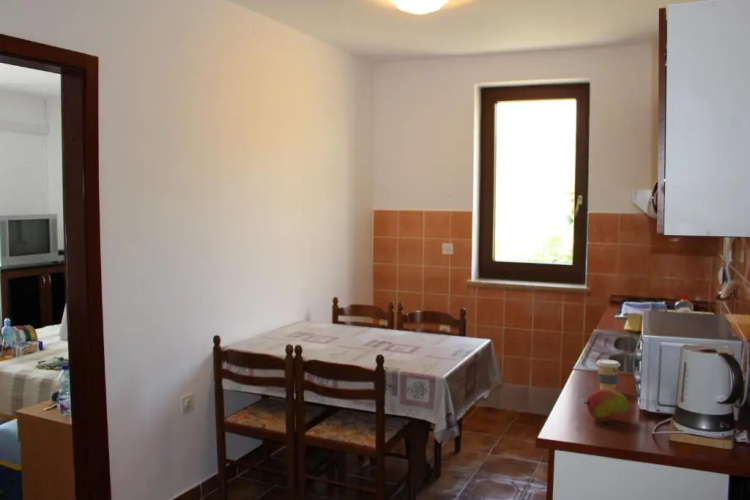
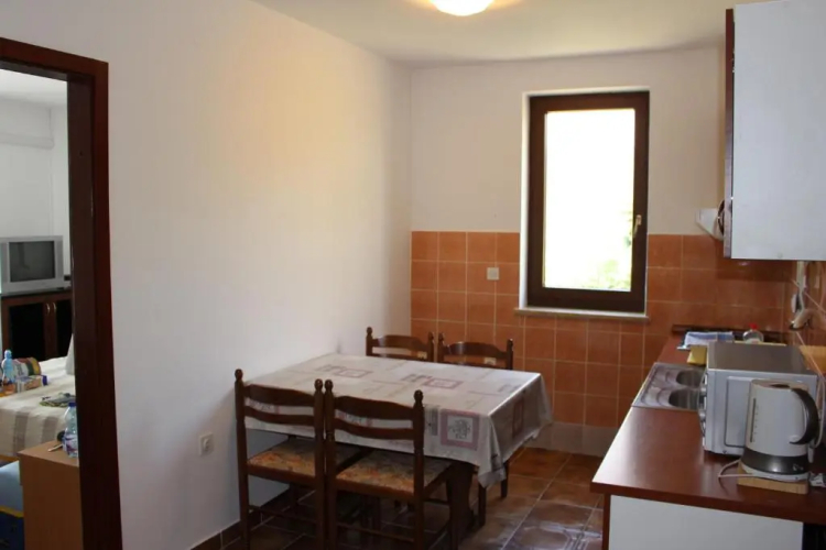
- coffee cup [595,358,621,391]
- fruit [583,389,630,422]
